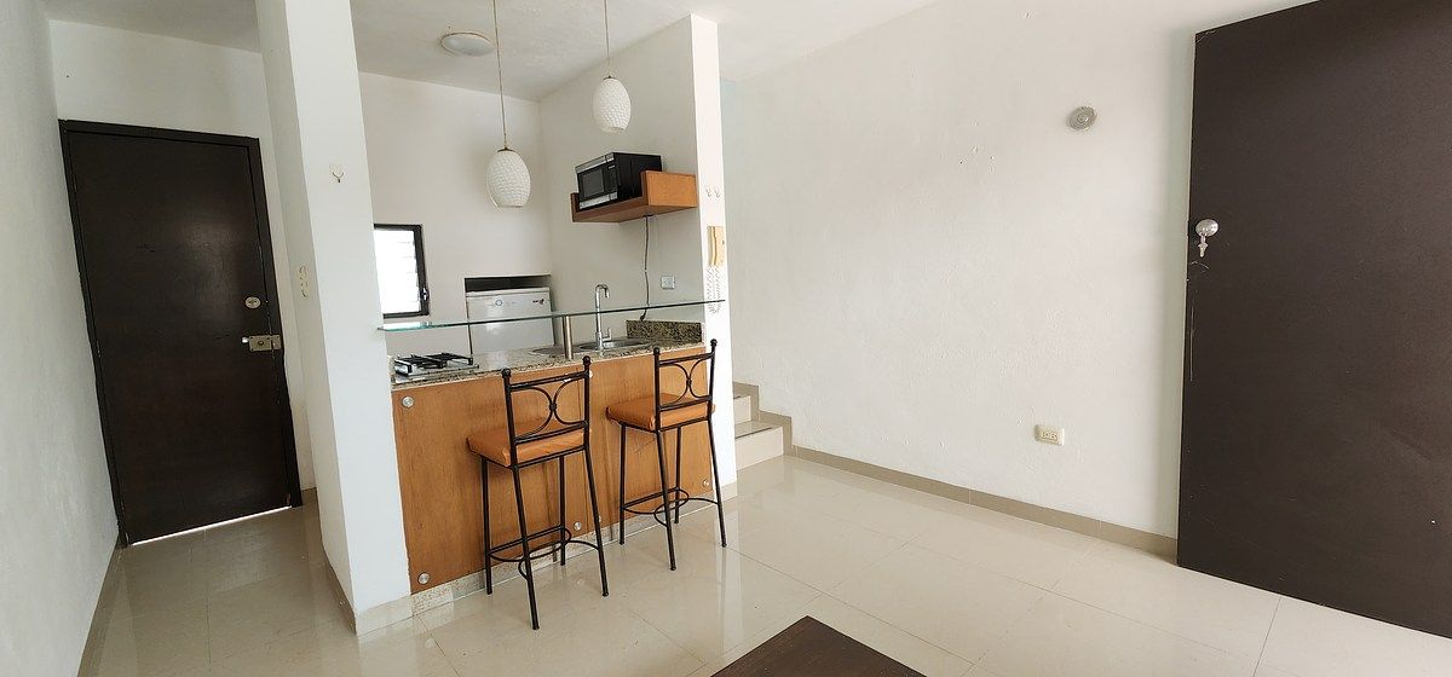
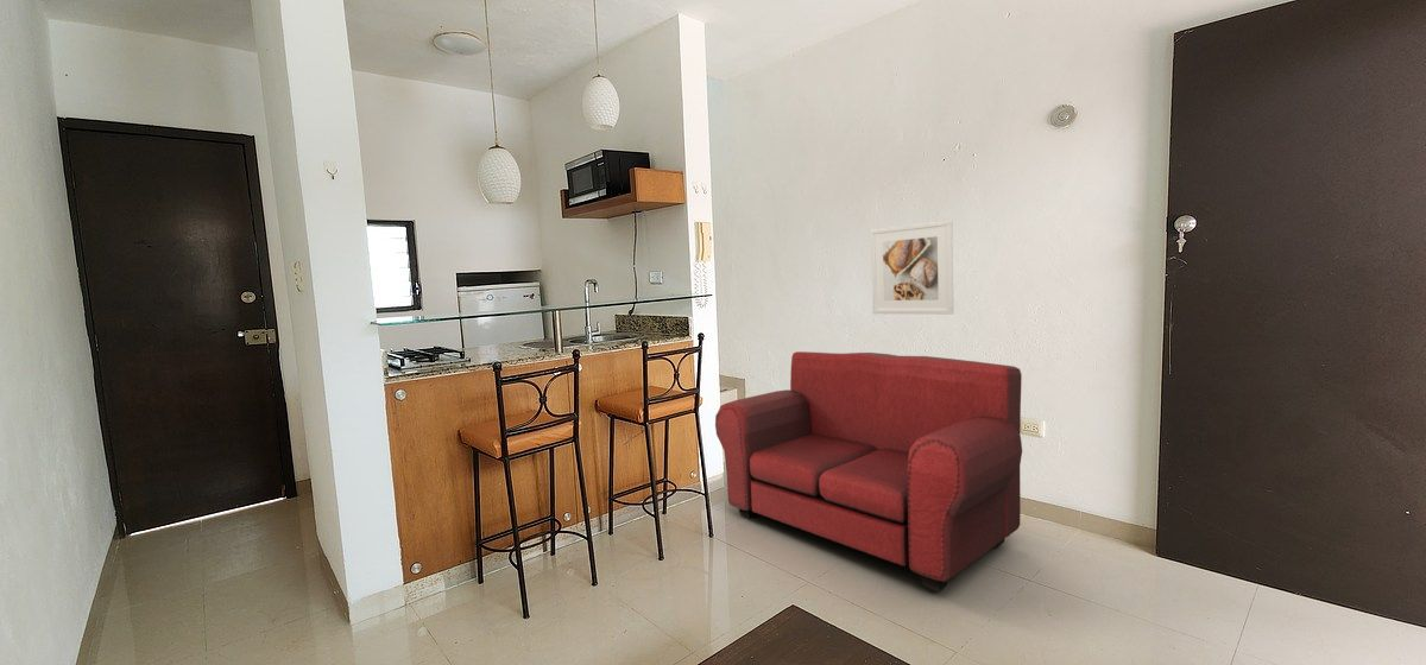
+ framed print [870,220,954,316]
+ loveseat [714,350,1023,593]
